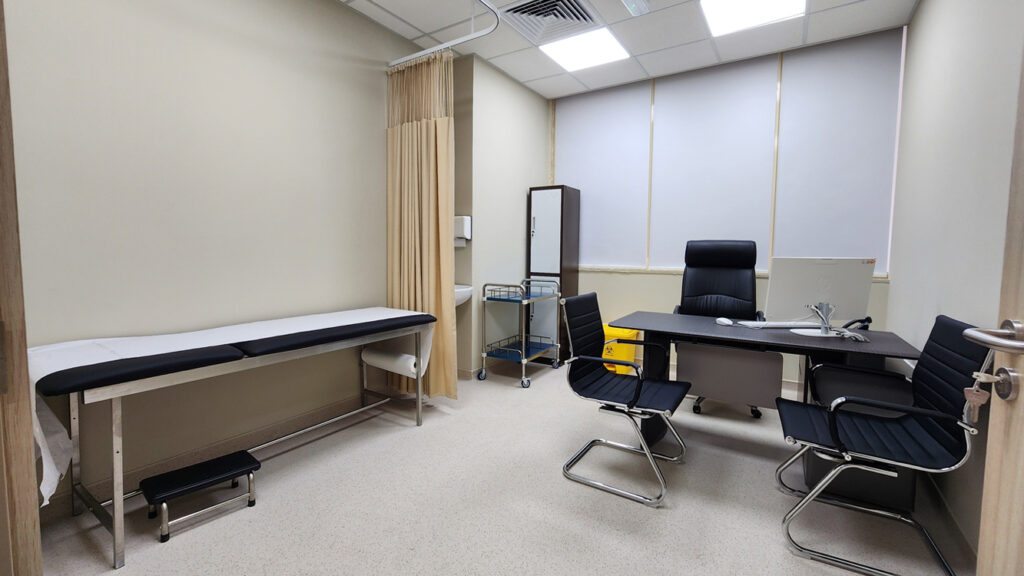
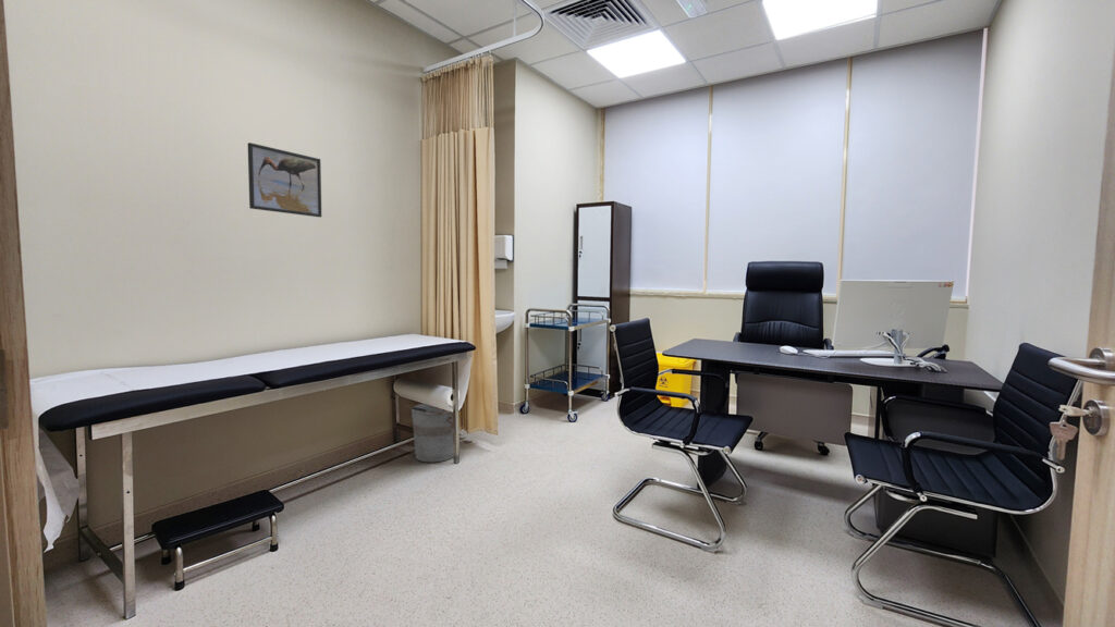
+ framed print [246,142,322,219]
+ bucket [405,403,455,464]
